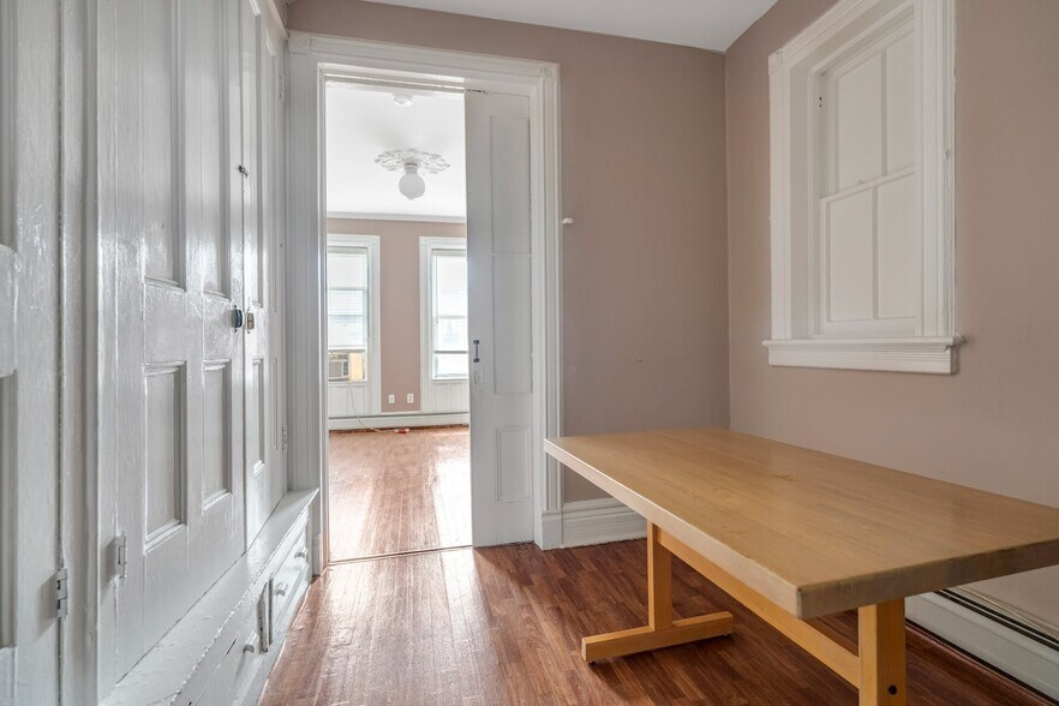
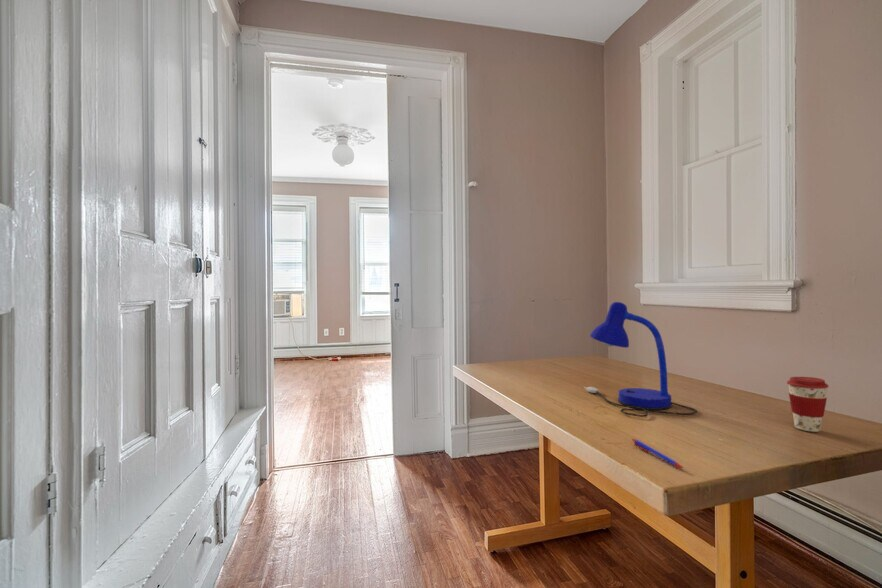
+ desk lamp [583,301,698,418]
+ coffee cup [786,376,830,433]
+ pen [631,437,685,470]
